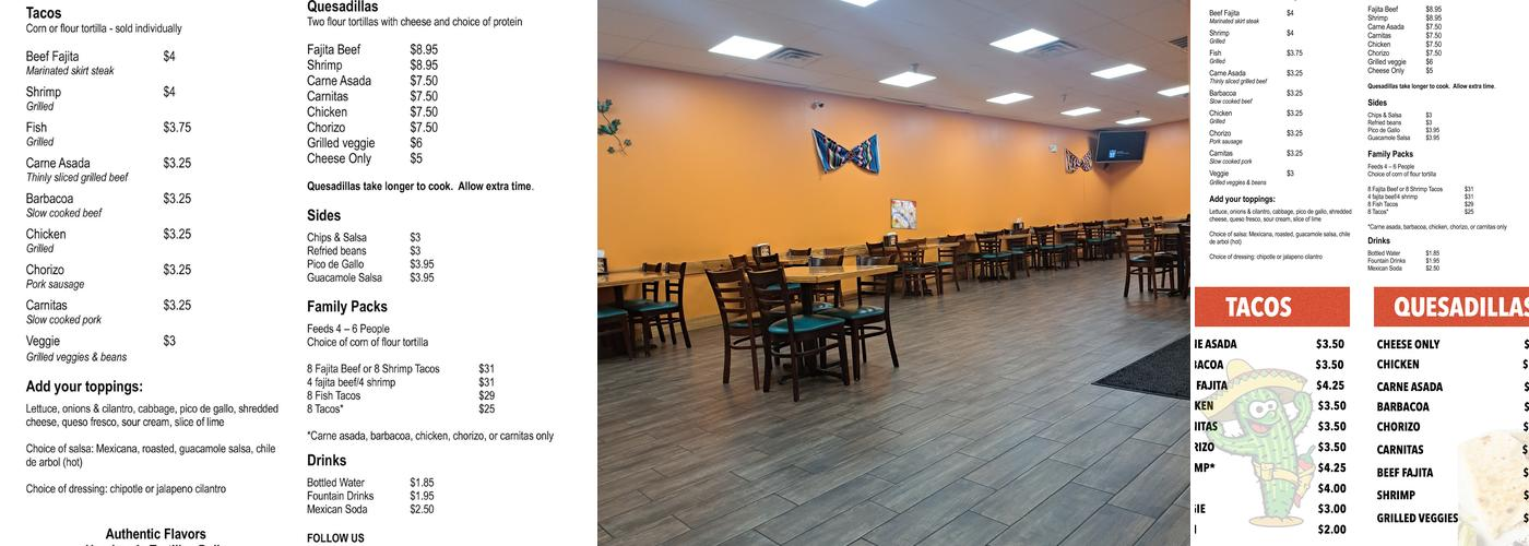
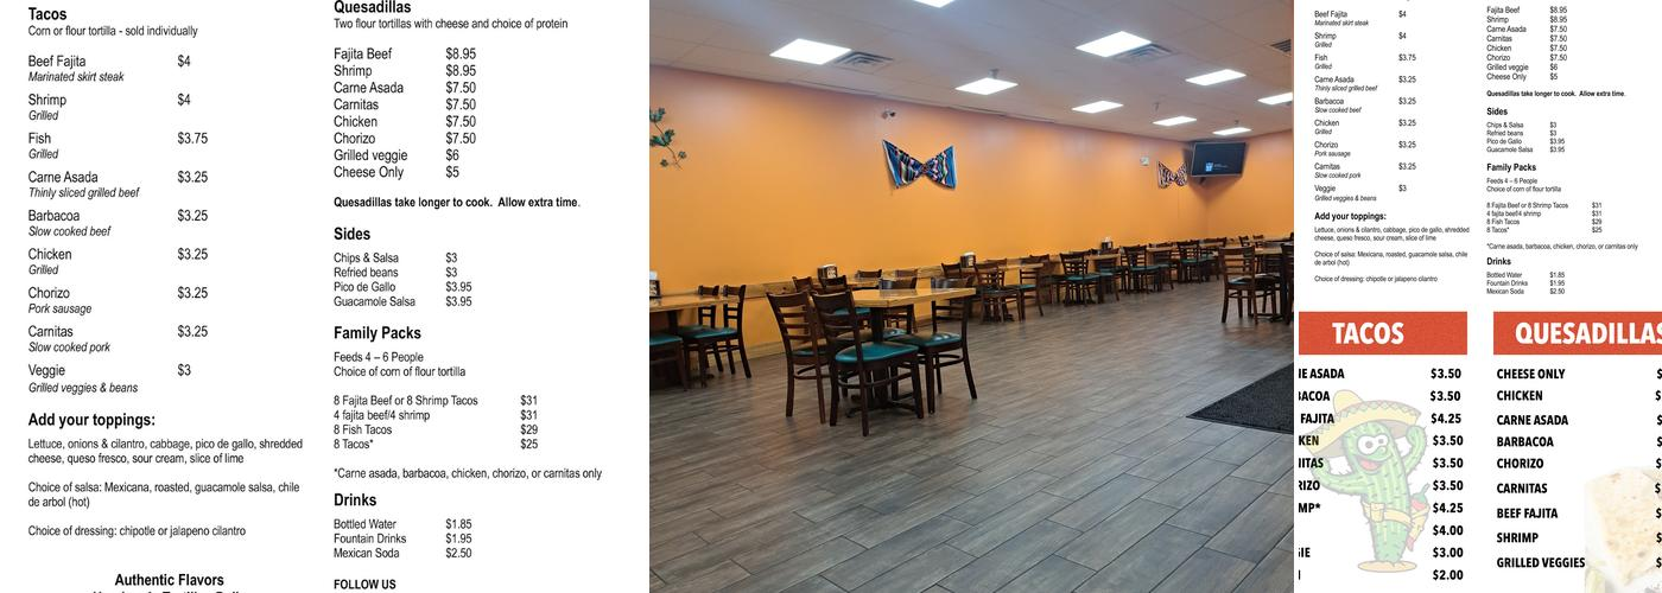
- wall art [890,198,917,230]
